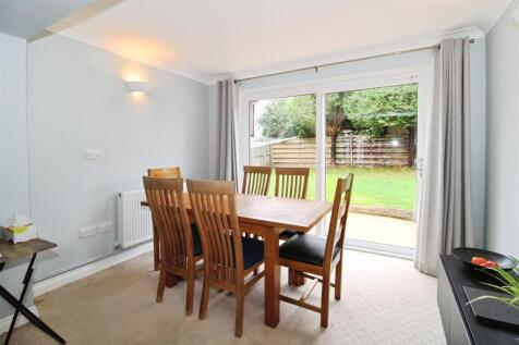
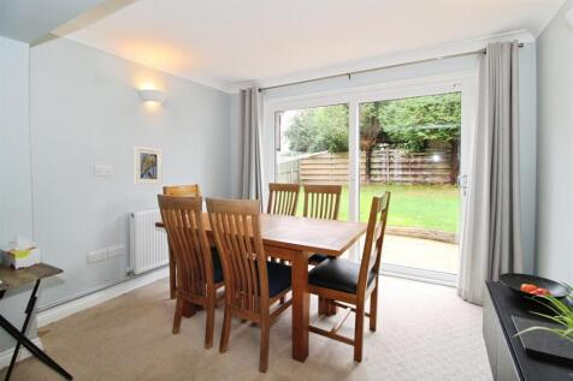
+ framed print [132,145,163,185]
